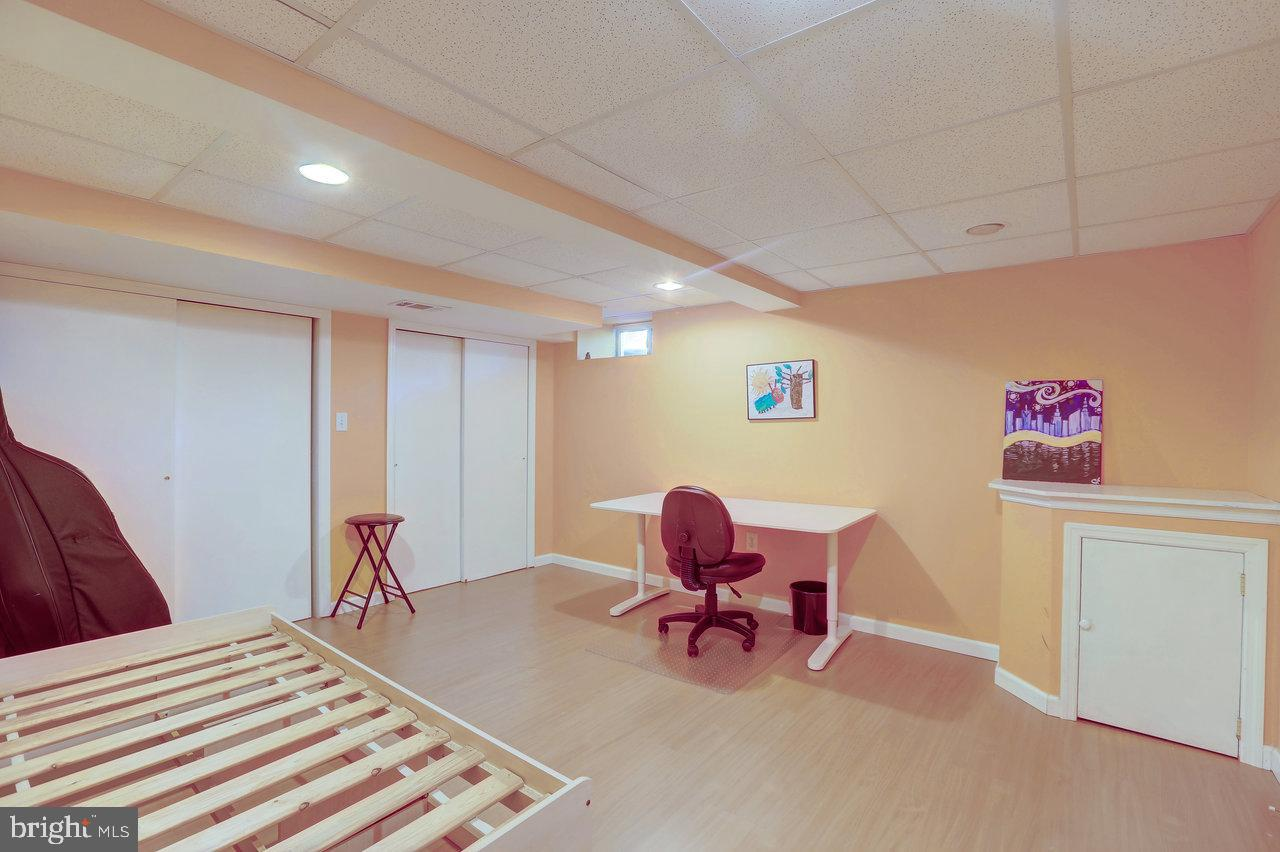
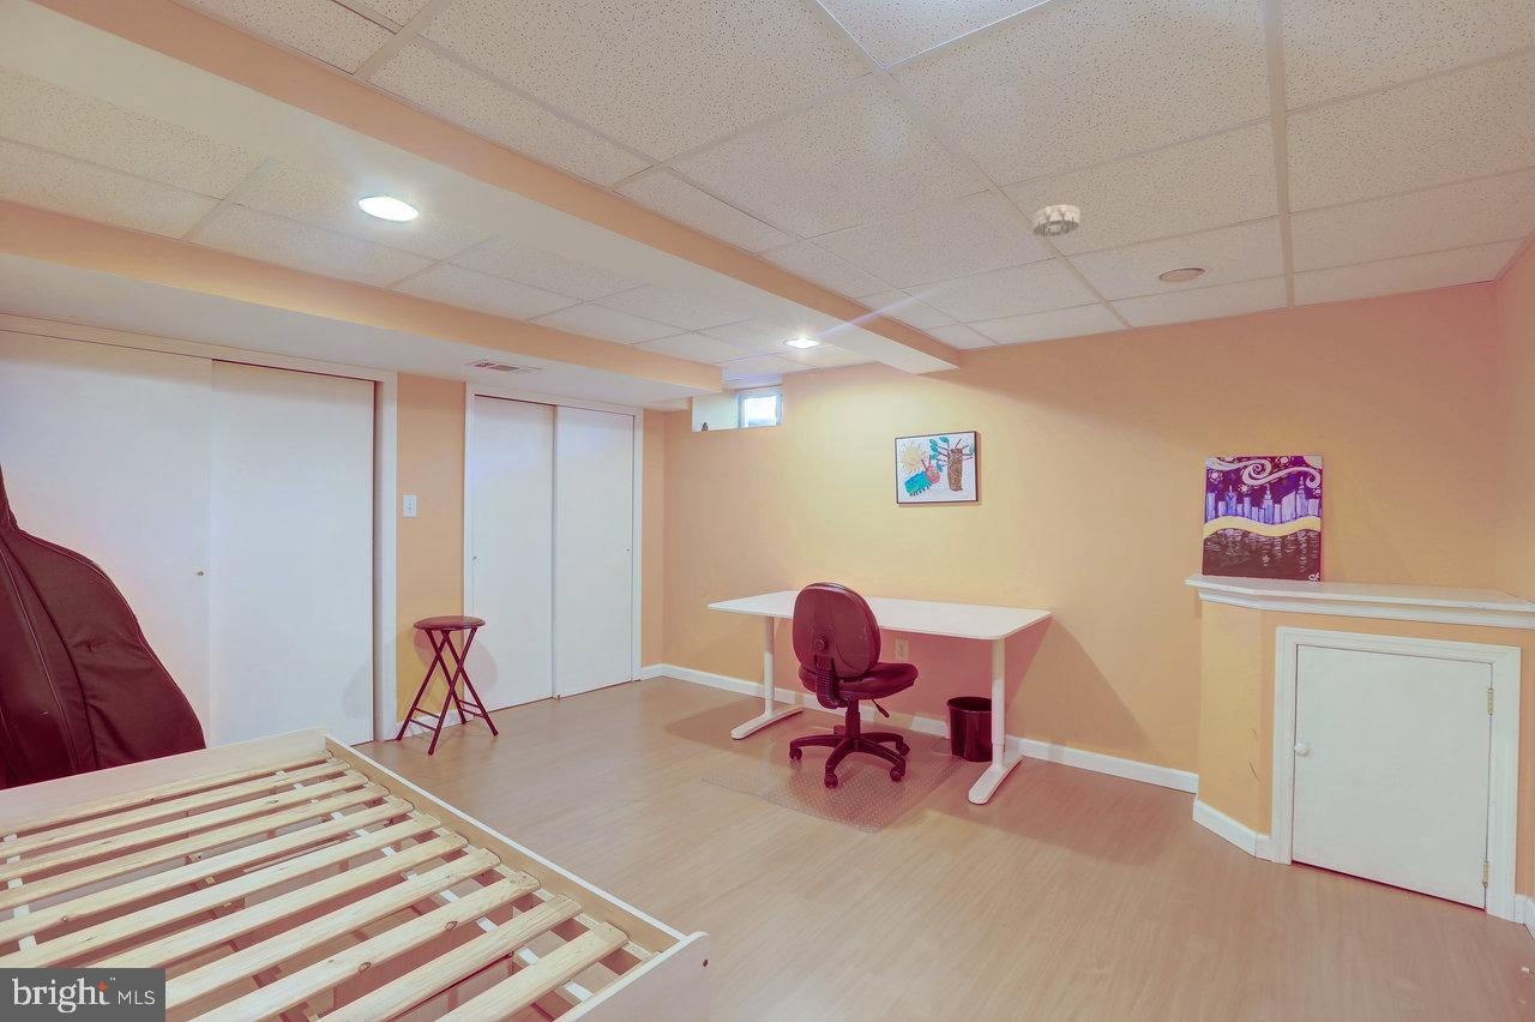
+ smoke detector [1031,203,1080,238]
